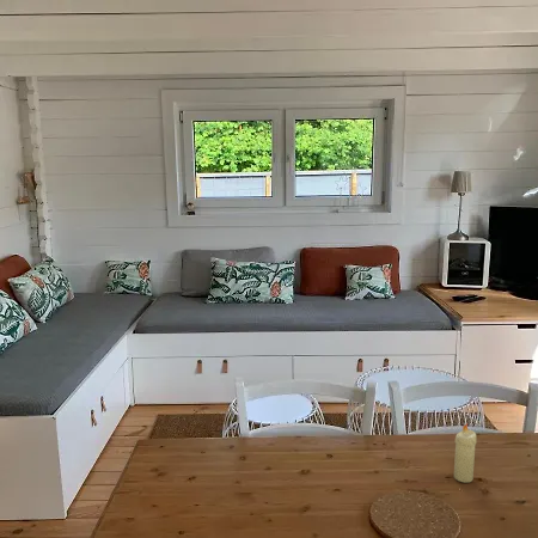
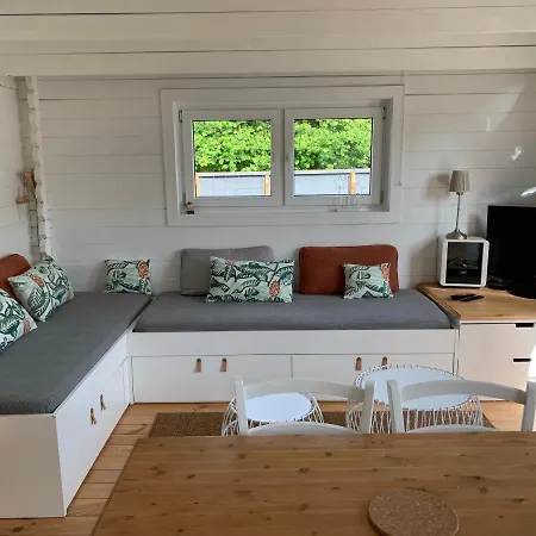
- candle [453,422,478,484]
